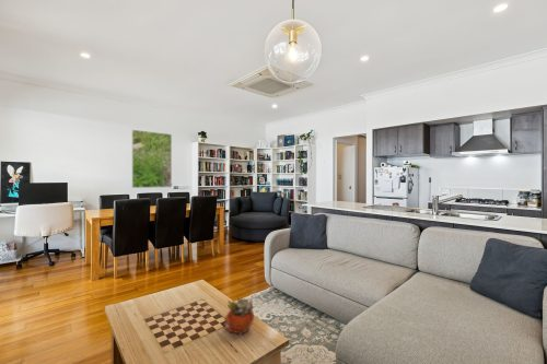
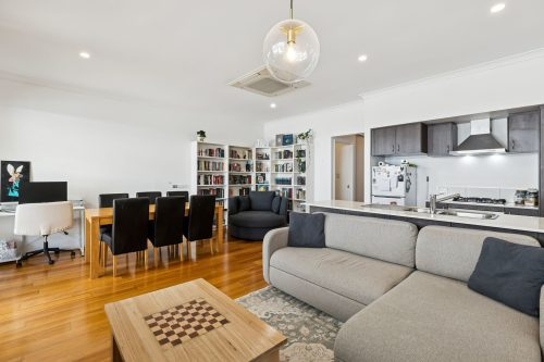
- succulent planter [223,295,255,336]
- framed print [131,129,173,189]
